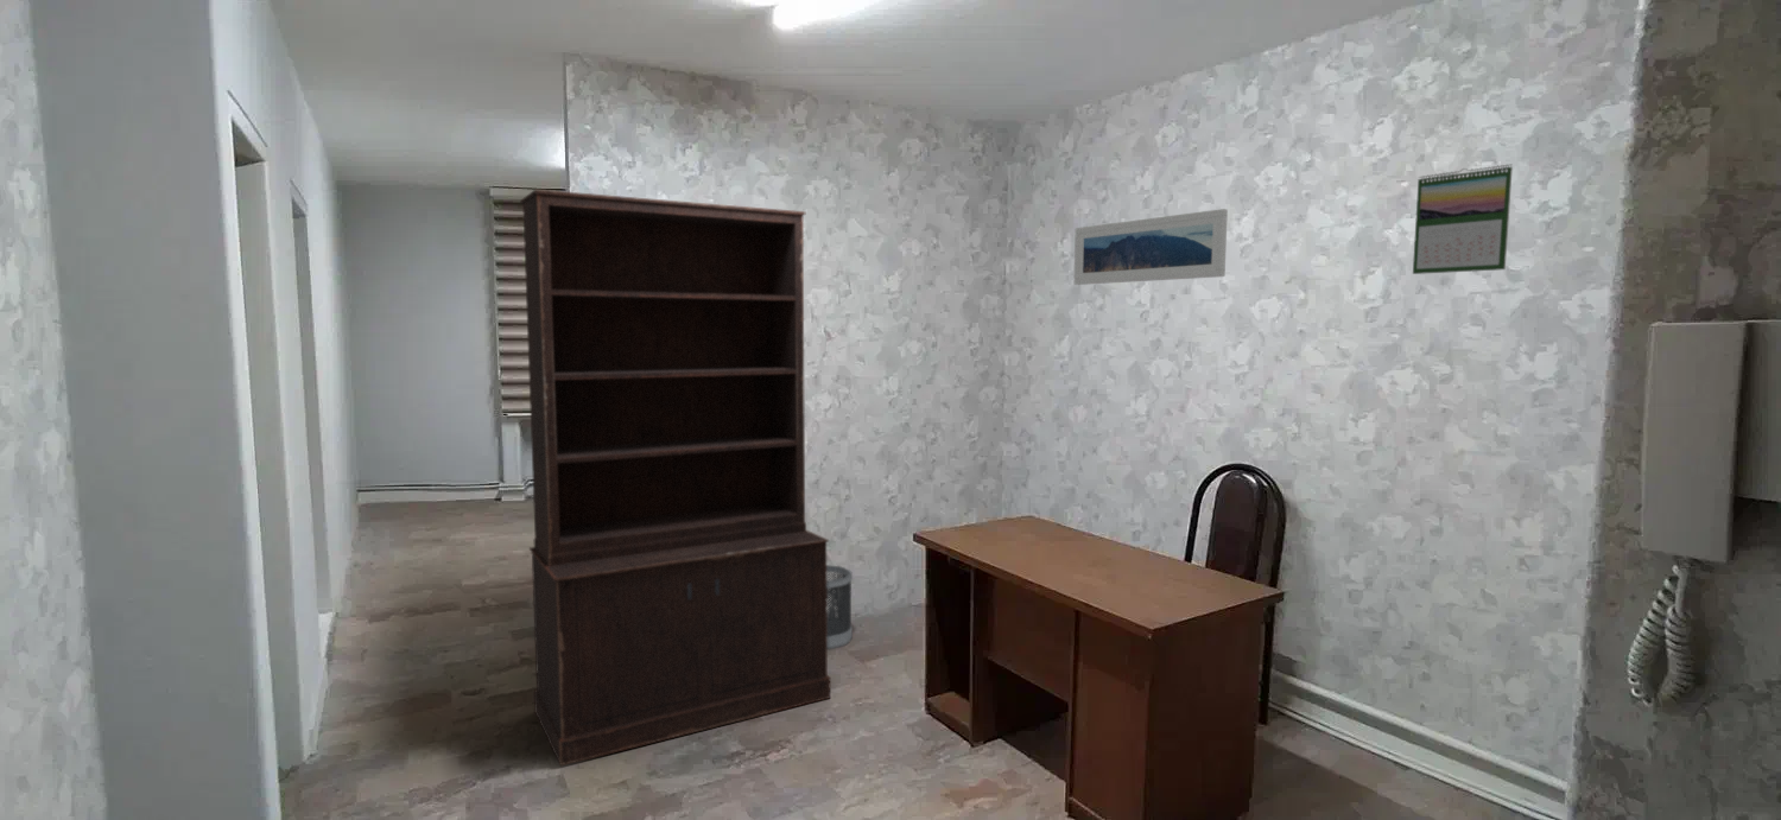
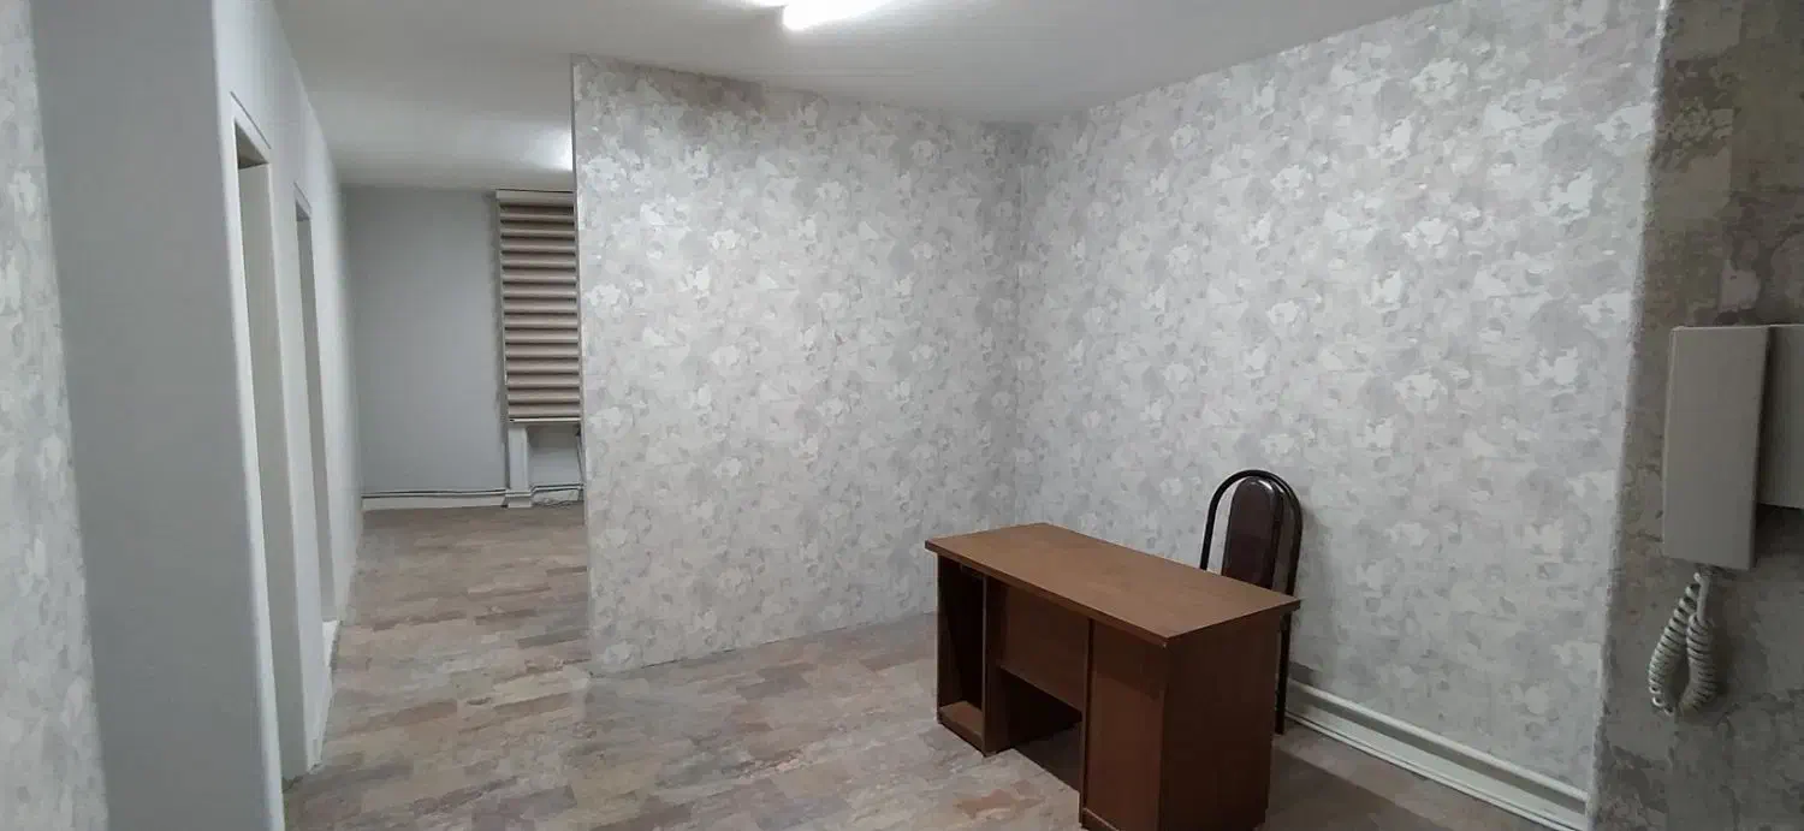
- wastebasket [826,564,854,650]
- calendar [1412,163,1514,275]
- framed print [1073,208,1229,286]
- bookcase [519,189,831,767]
